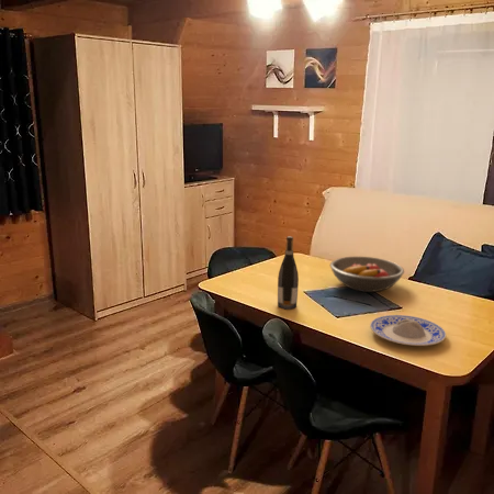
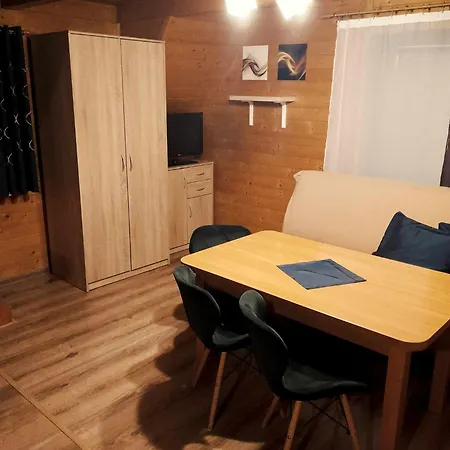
- plate [369,314,447,347]
- fruit bowl [329,256,405,293]
- wine bottle [277,235,300,310]
